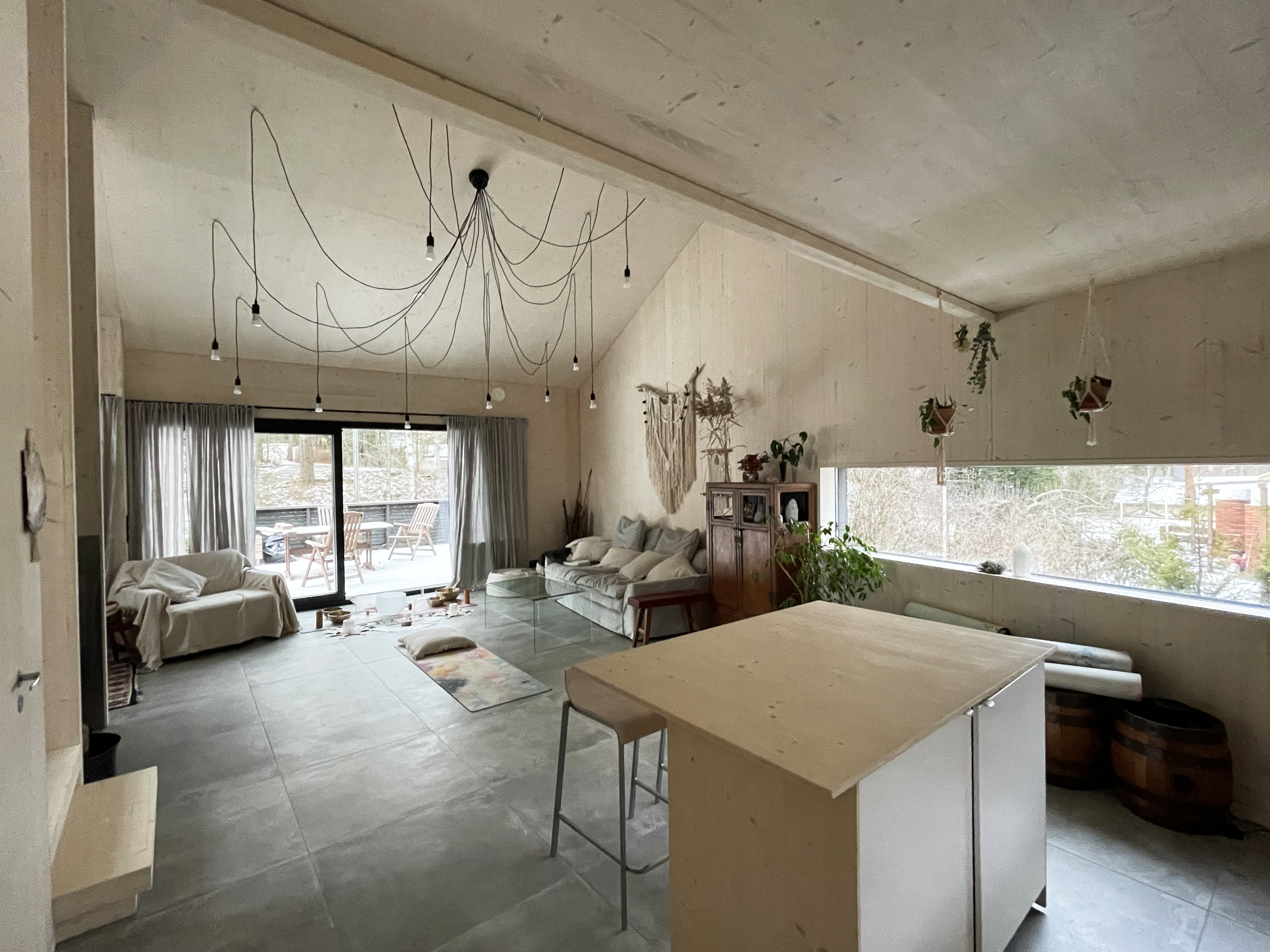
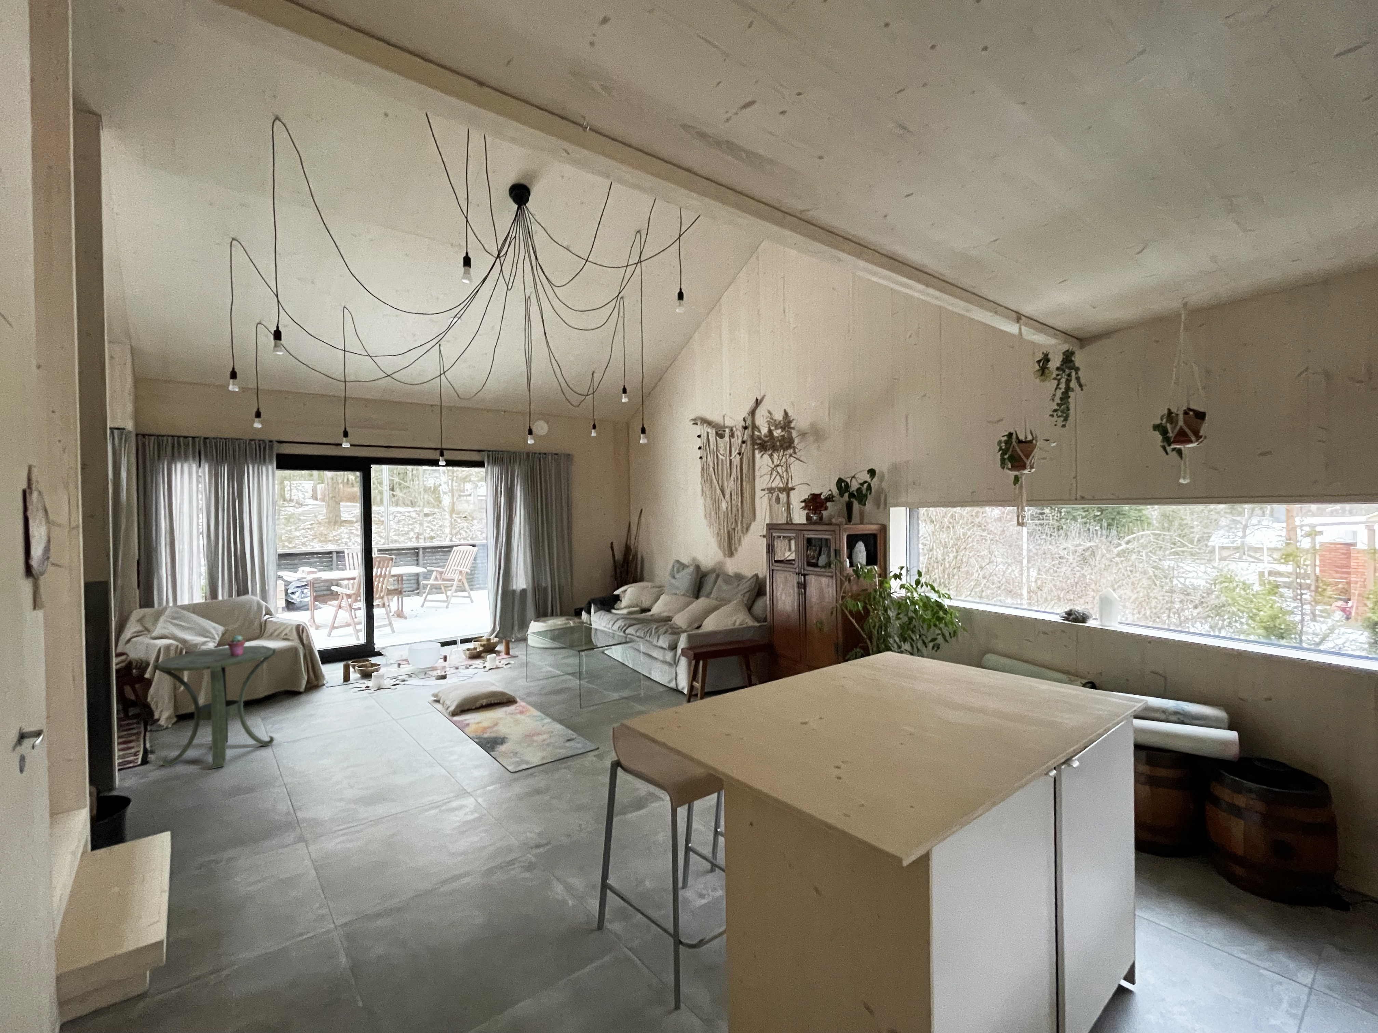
+ side table [153,646,277,769]
+ potted succulent [227,635,246,655]
